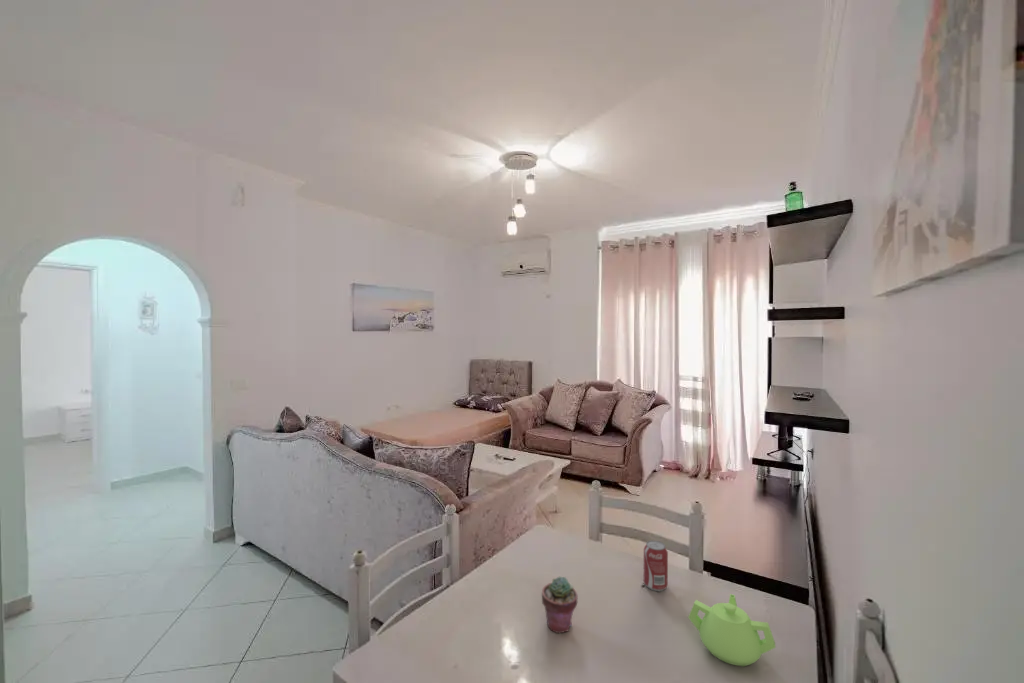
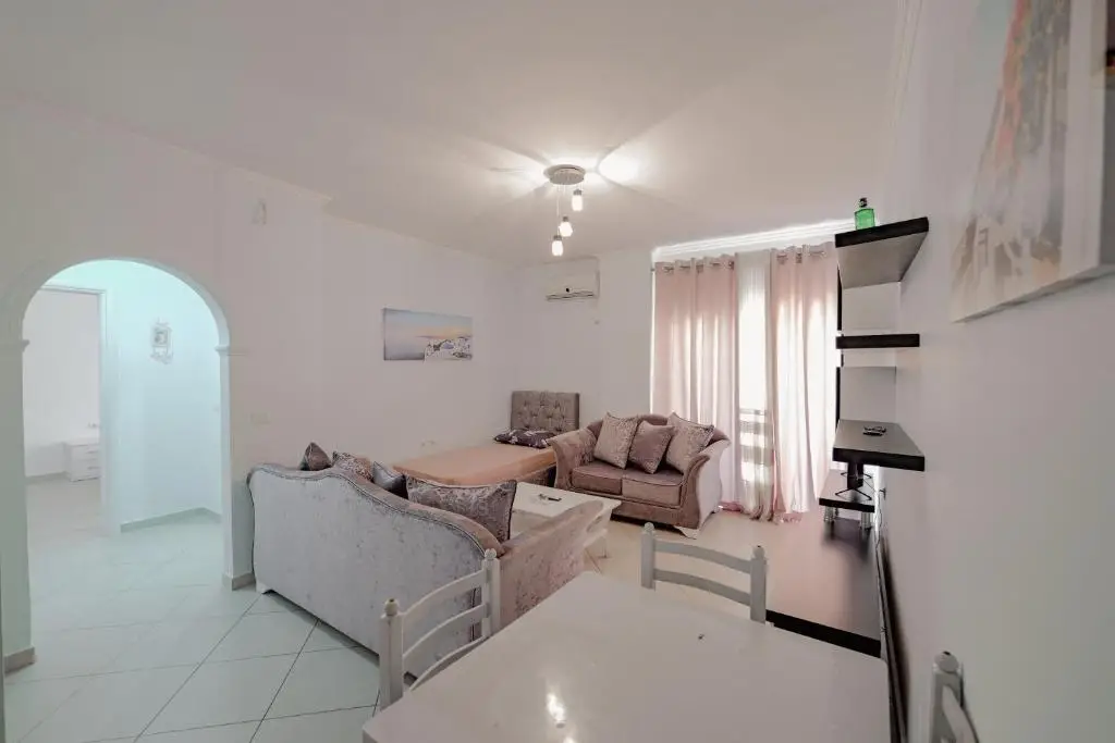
- teapot [687,593,776,667]
- potted succulent [541,576,579,634]
- beverage can [643,539,669,592]
